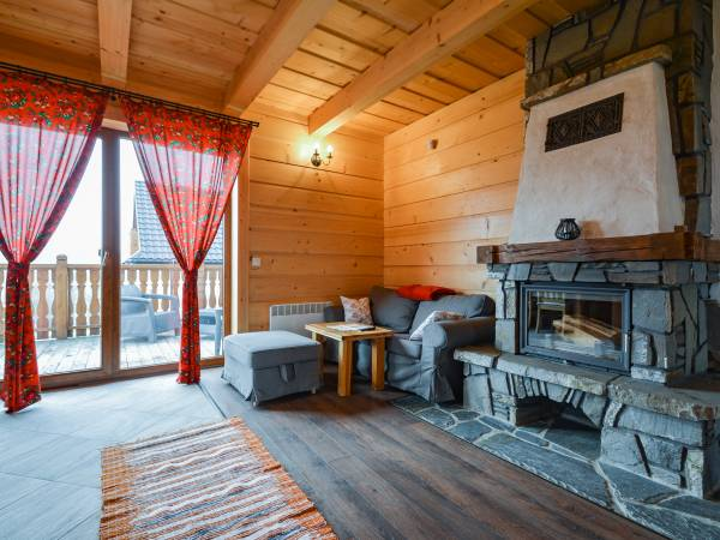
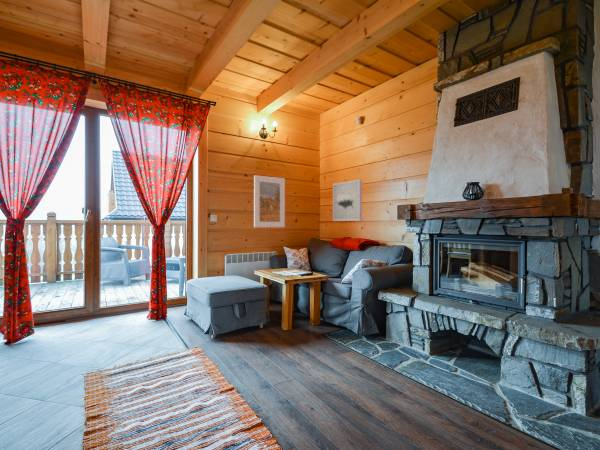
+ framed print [253,175,286,228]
+ wall art [332,178,363,222]
